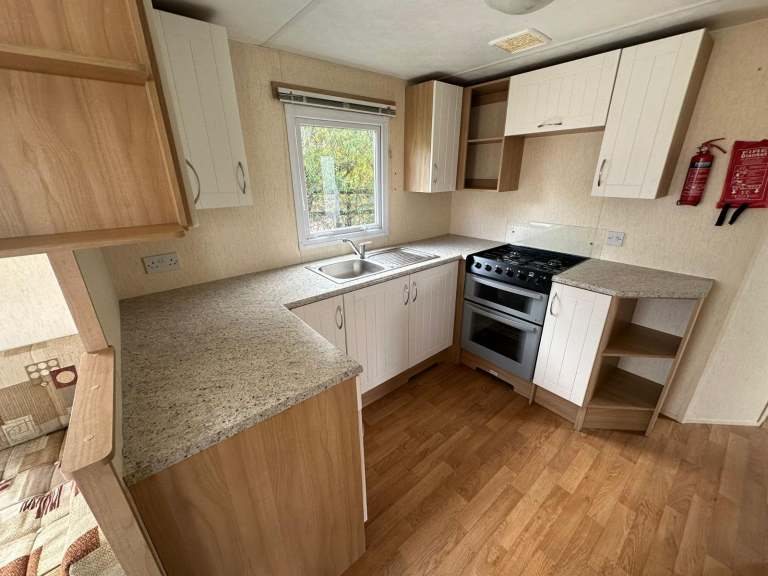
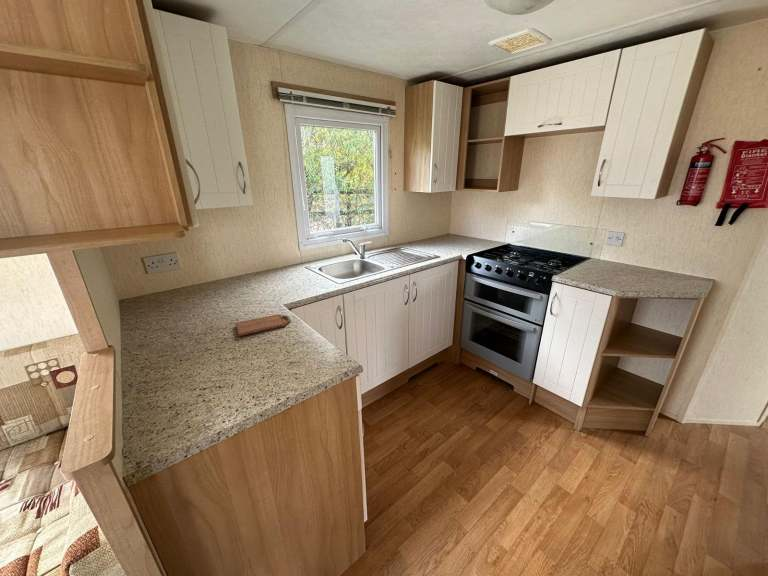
+ cutting board [235,313,292,337]
